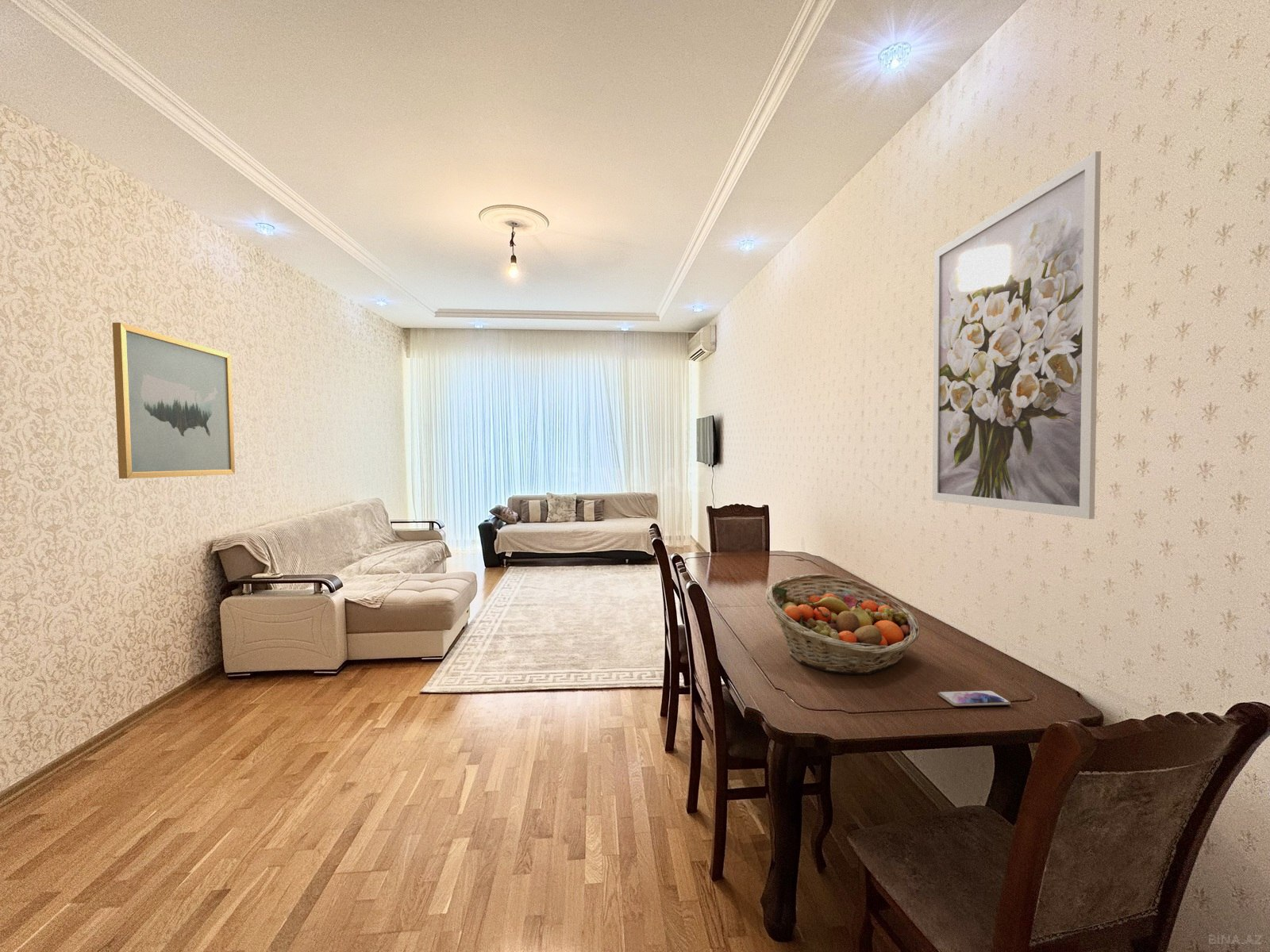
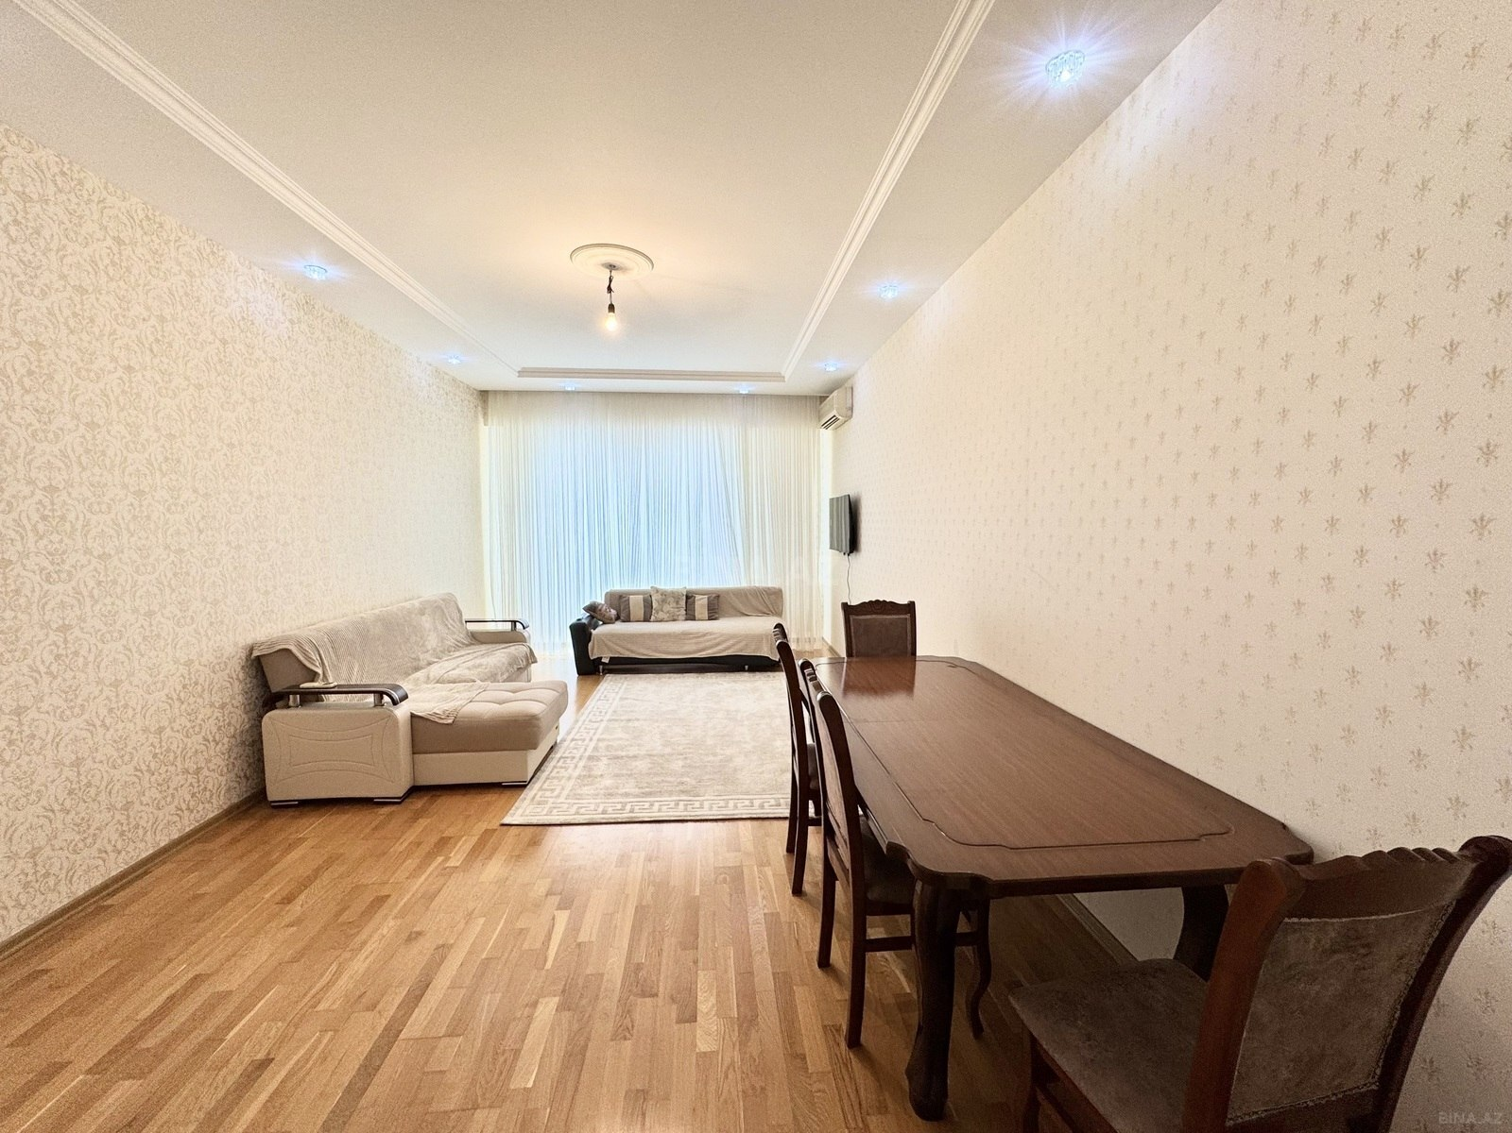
- wall art [112,322,236,479]
- fruit basket [764,573,921,675]
- wall art [932,151,1102,520]
- smartphone [937,689,1011,707]
